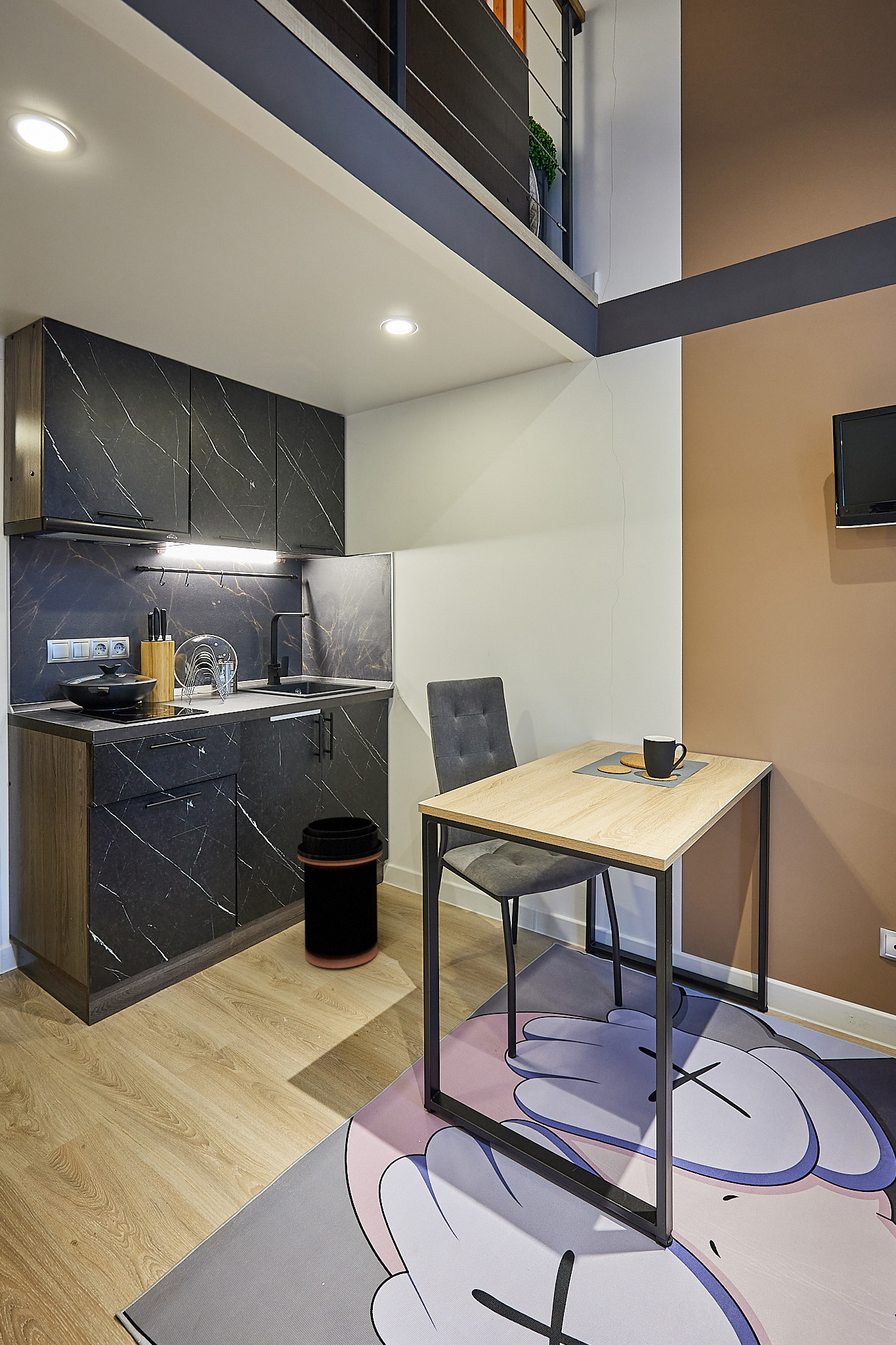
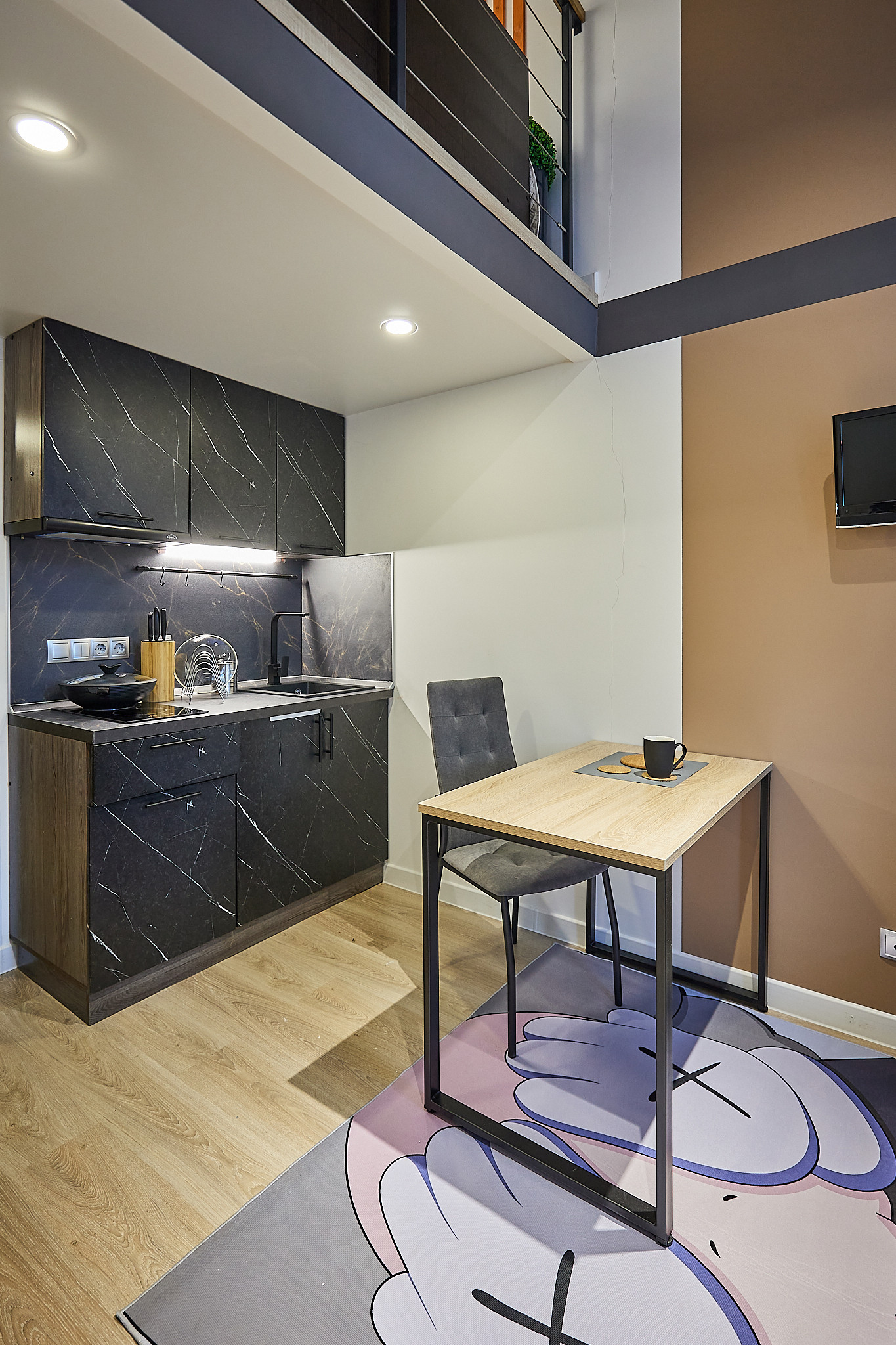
- trash can [297,816,383,969]
